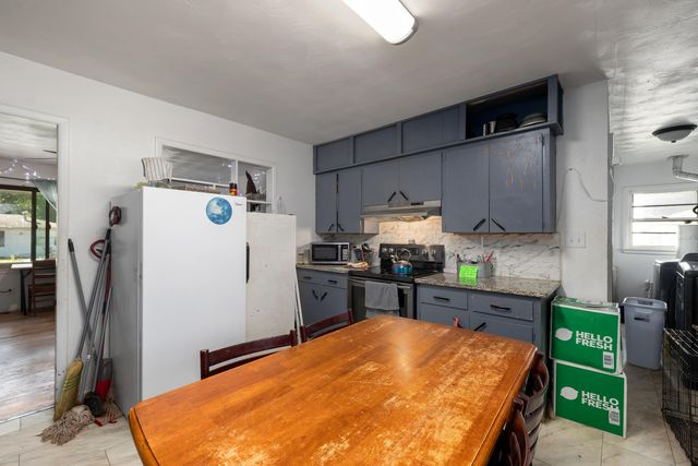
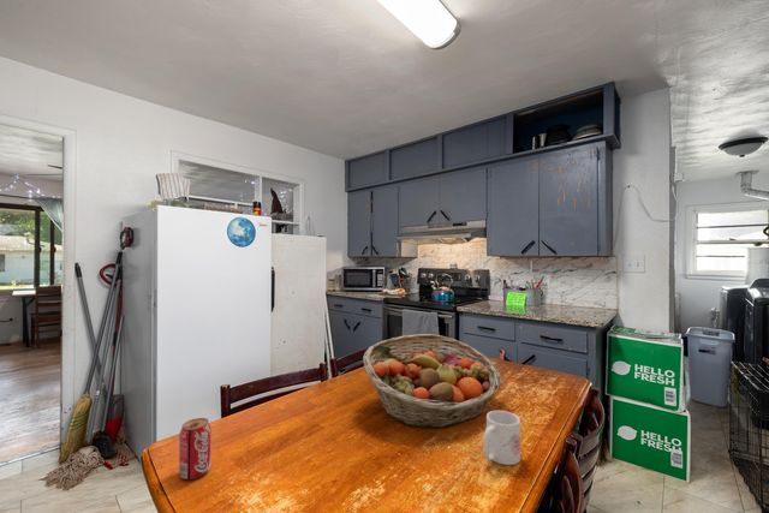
+ mug [482,410,521,466]
+ beverage can [178,417,211,481]
+ fruit basket [362,333,502,430]
